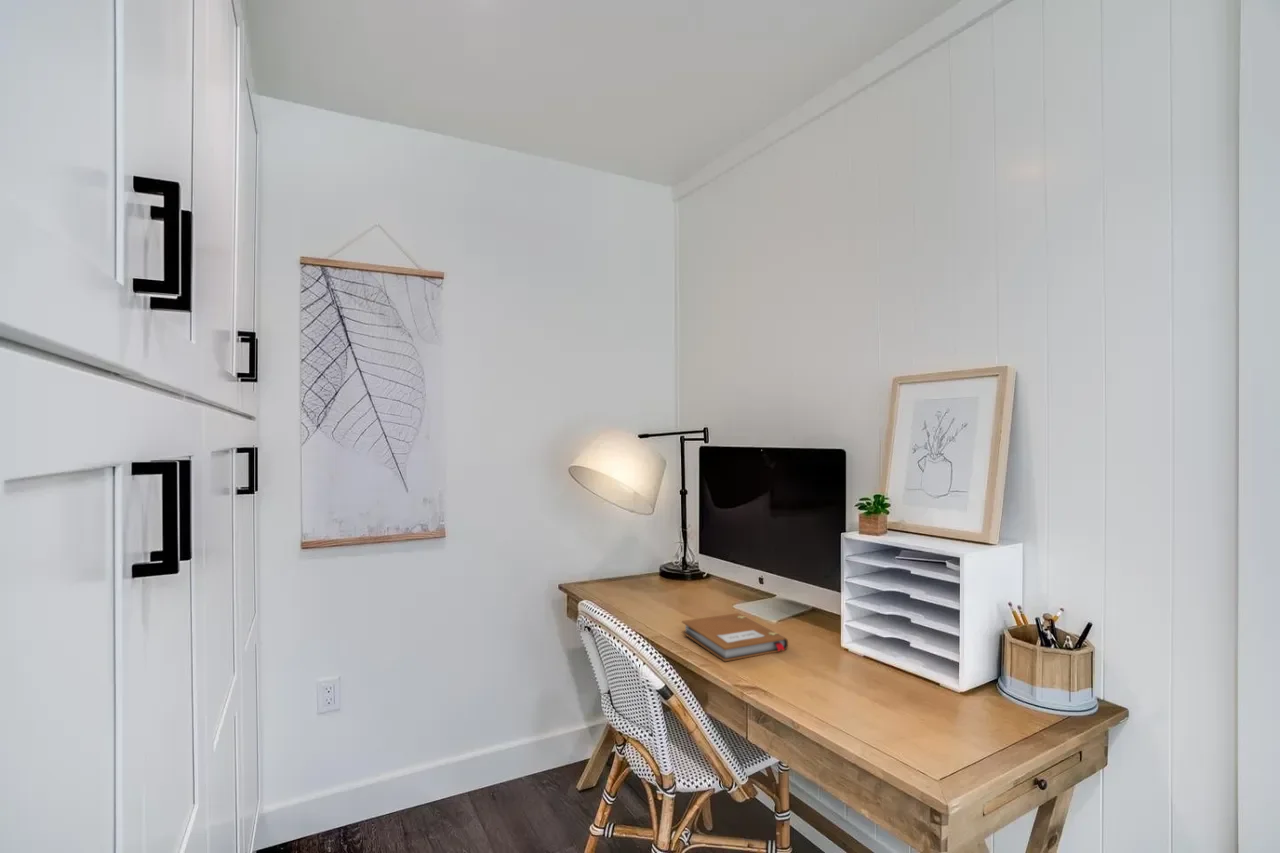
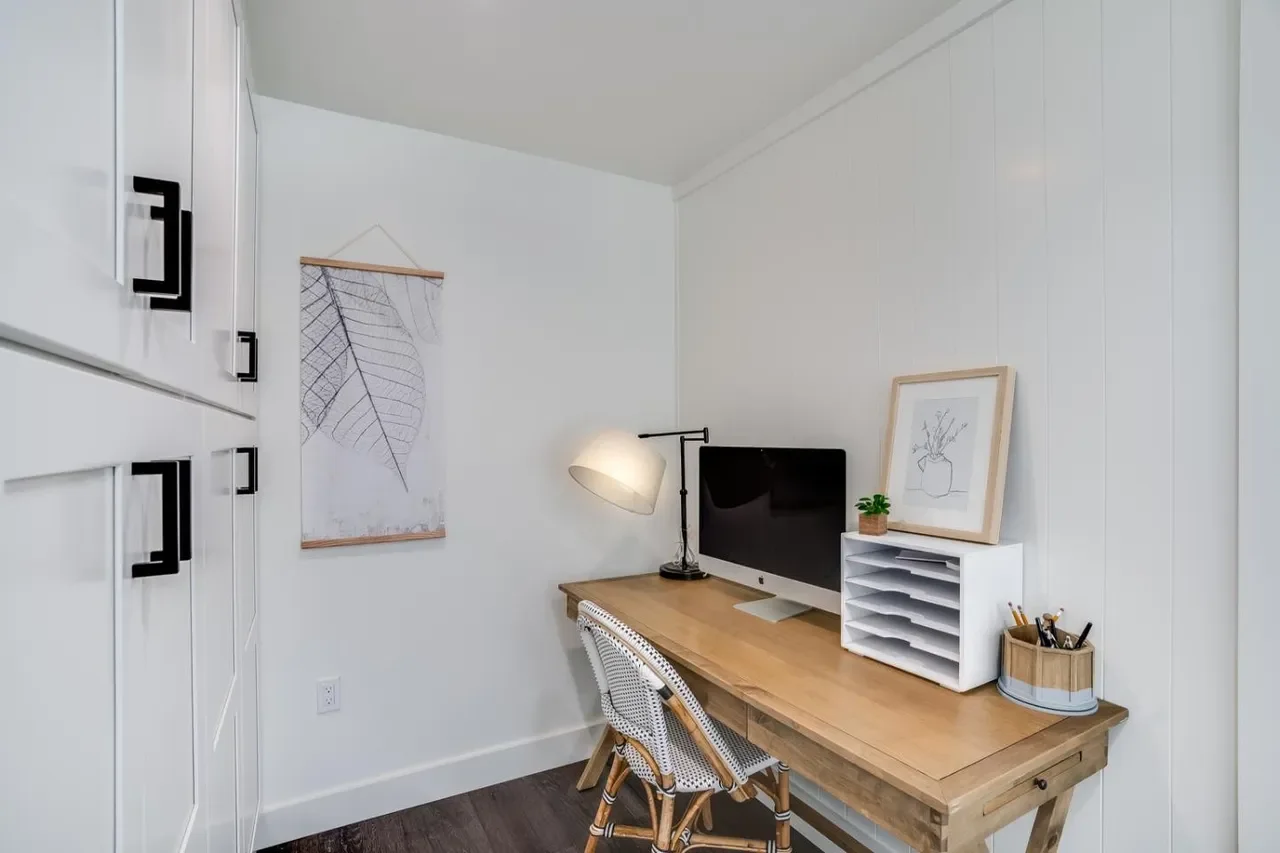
- notebook [681,612,789,662]
